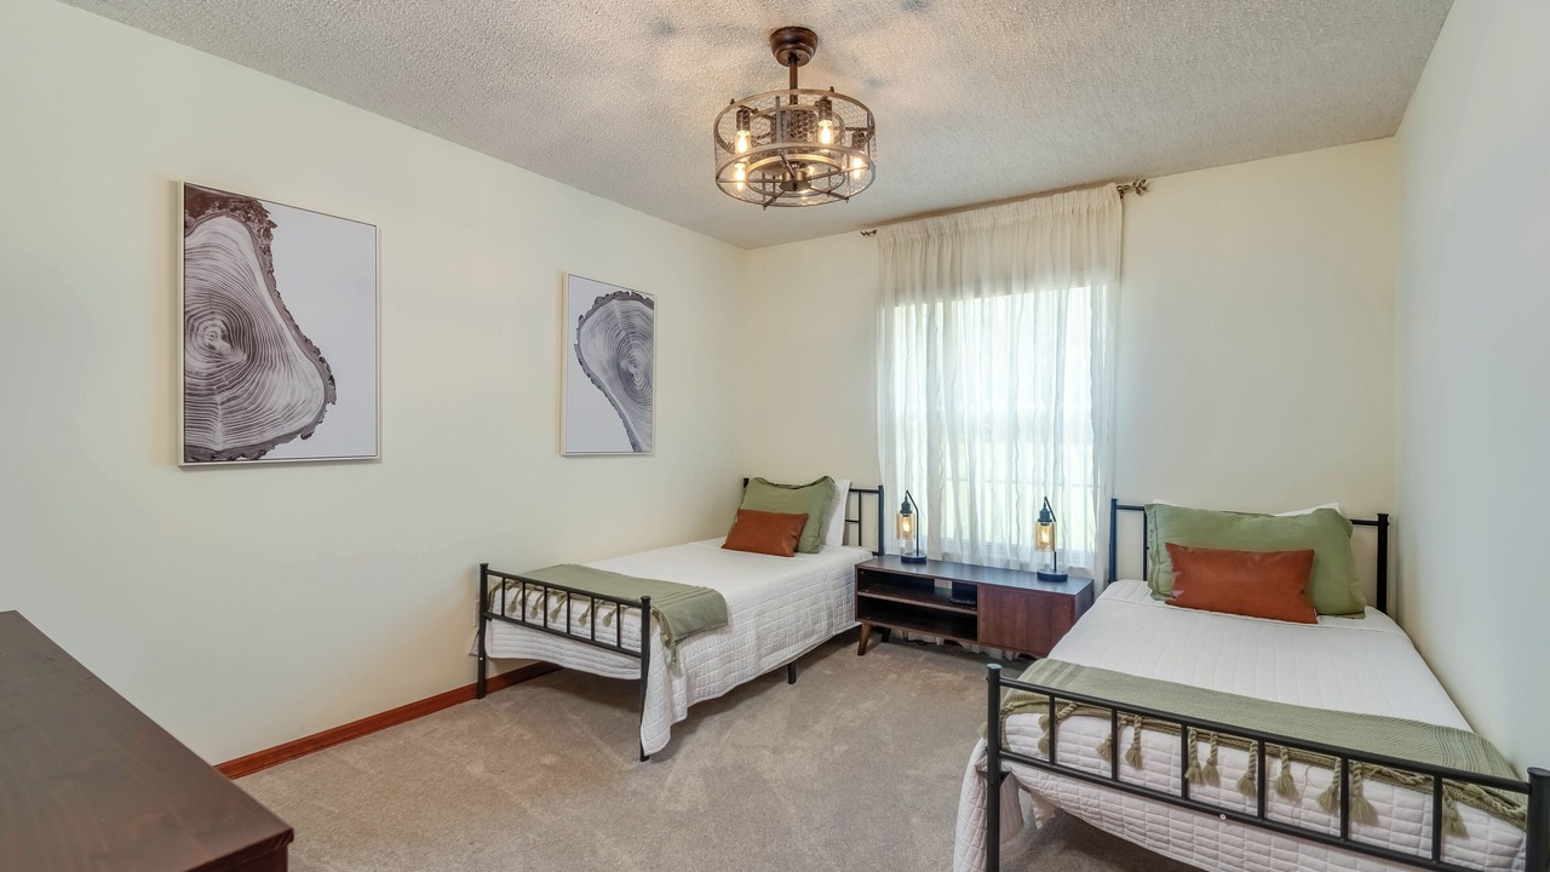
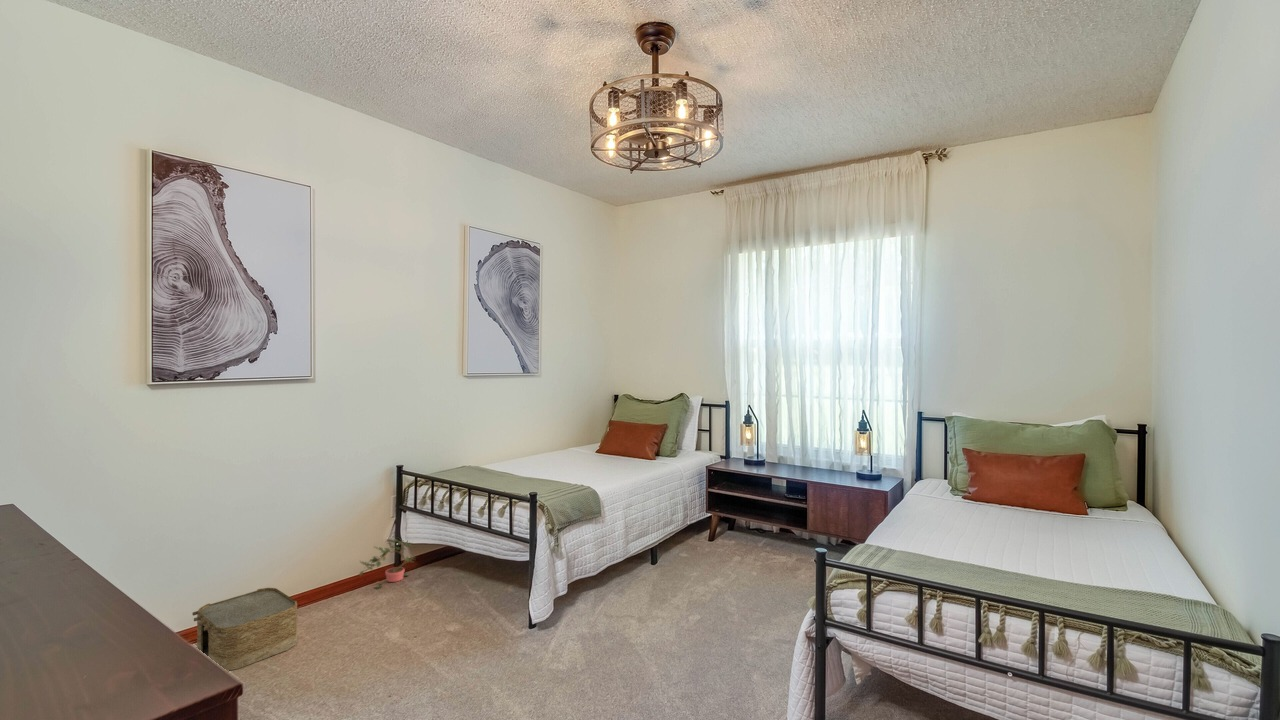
+ woven basket [191,587,298,672]
+ potted plant [357,538,417,589]
